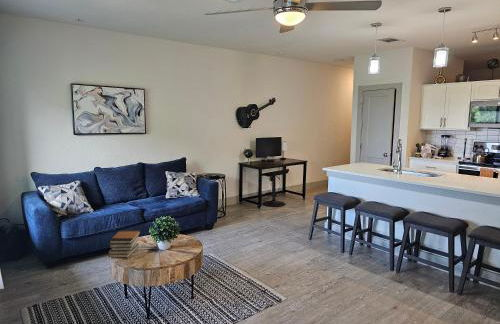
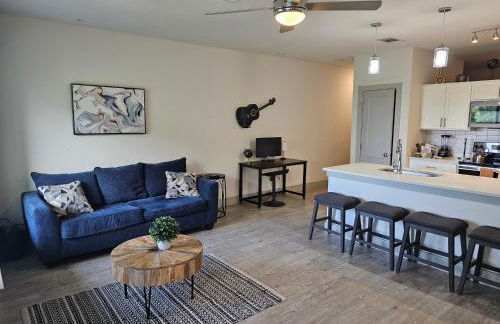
- book stack [107,229,141,259]
